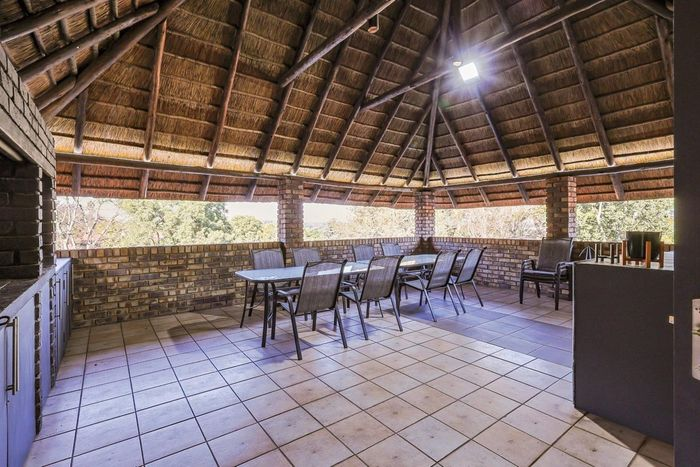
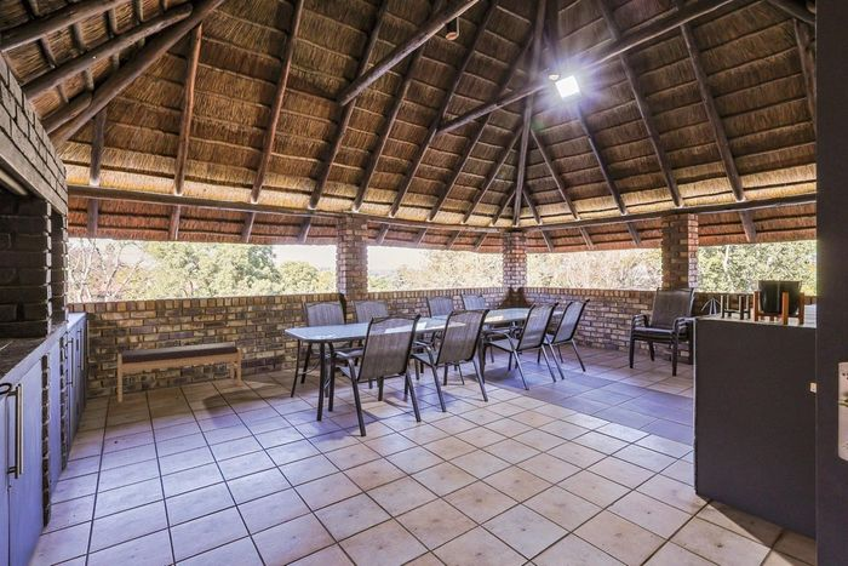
+ bench [116,342,242,404]
